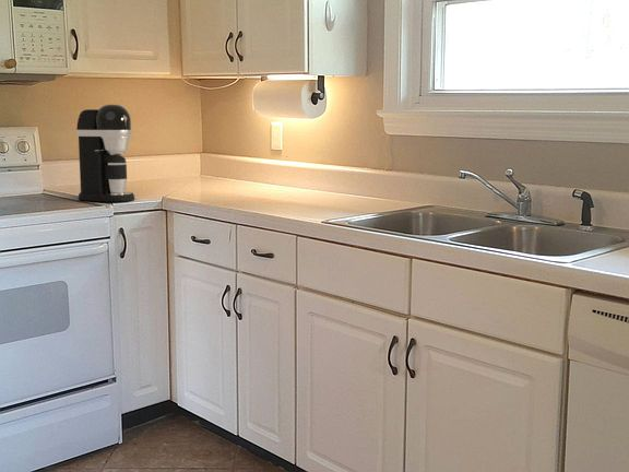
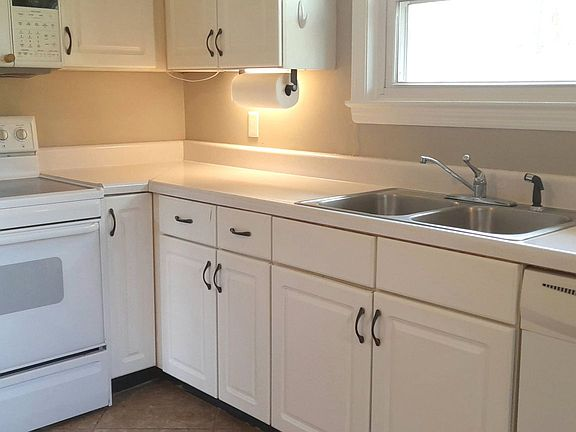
- coffee maker [75,104,135,202]
